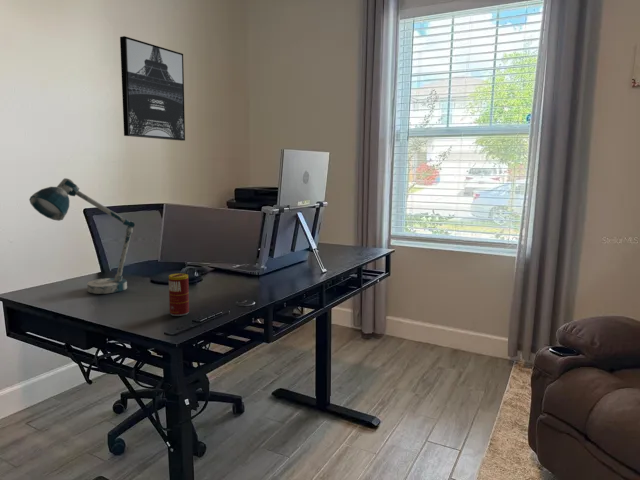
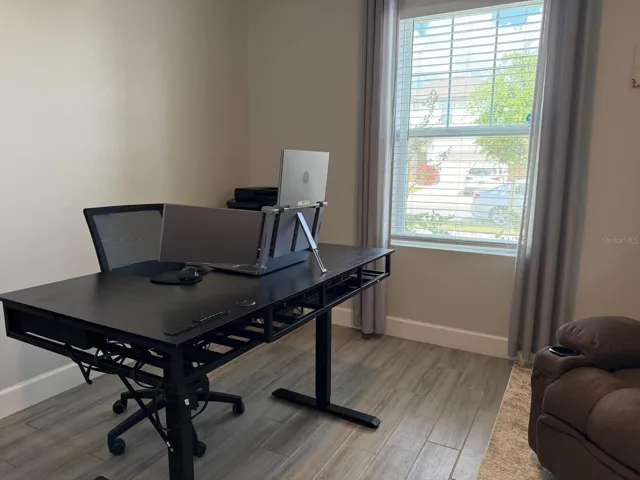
- beverage can [168,272,190,317]
- wall art [119,35,186,142]
- desk lamp [28,177,136,295]
